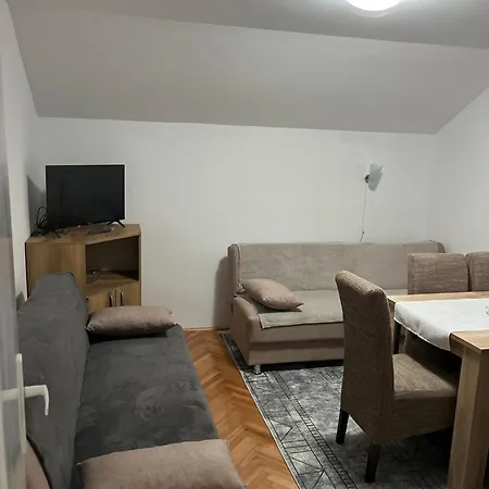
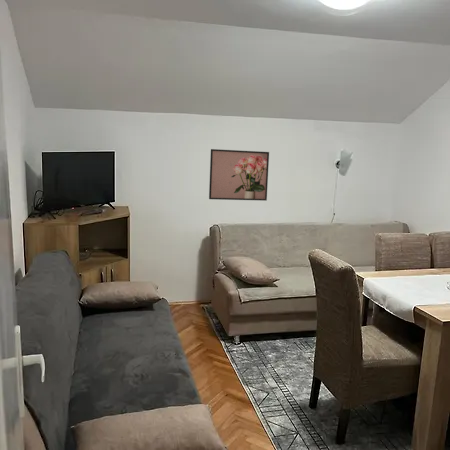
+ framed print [208,148,270,202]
